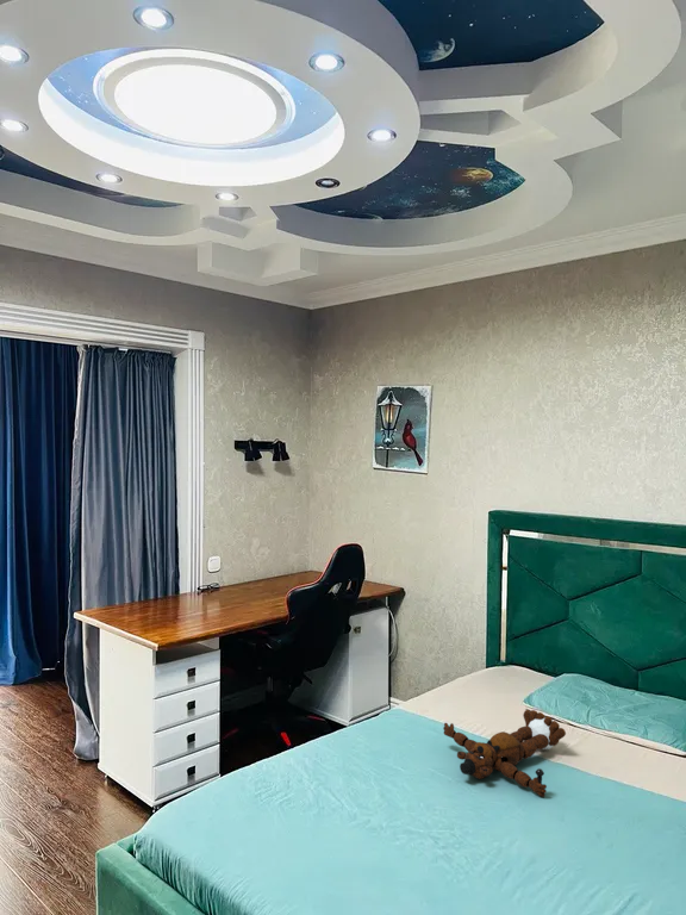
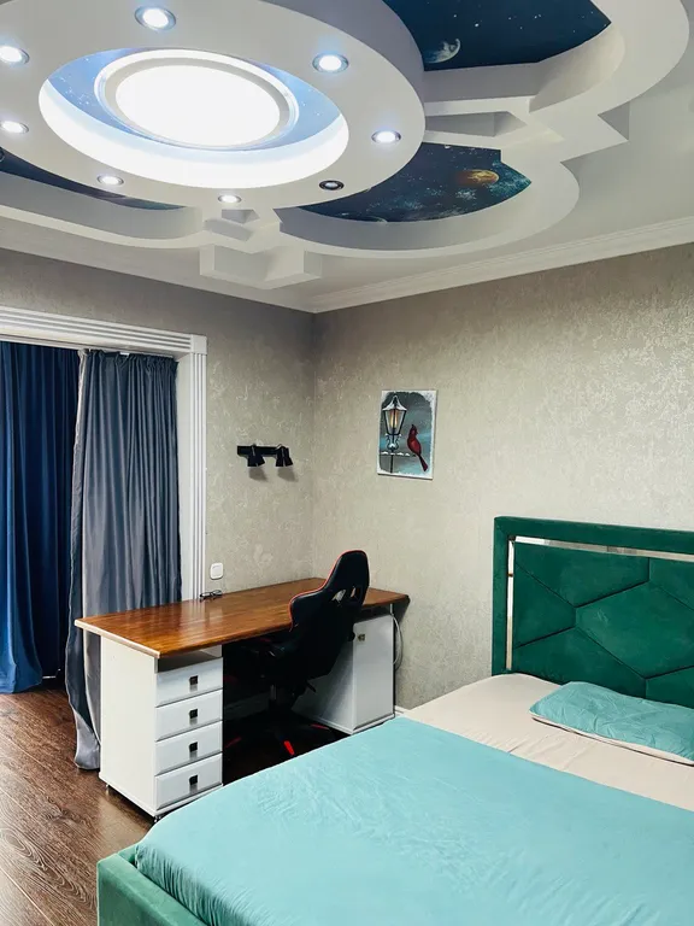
- teddy bear [442,709,567,798]
